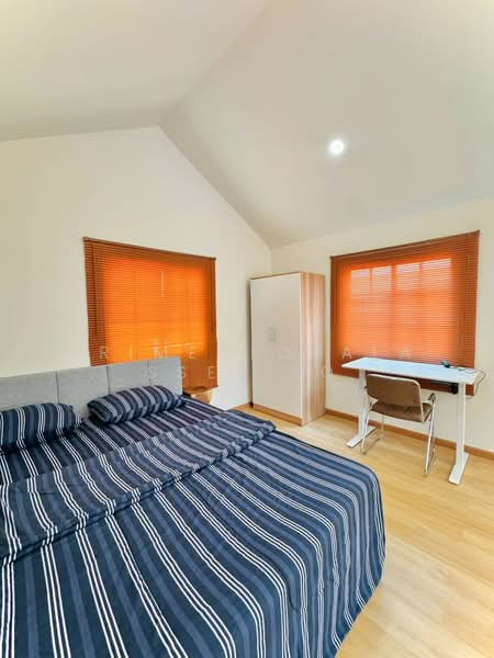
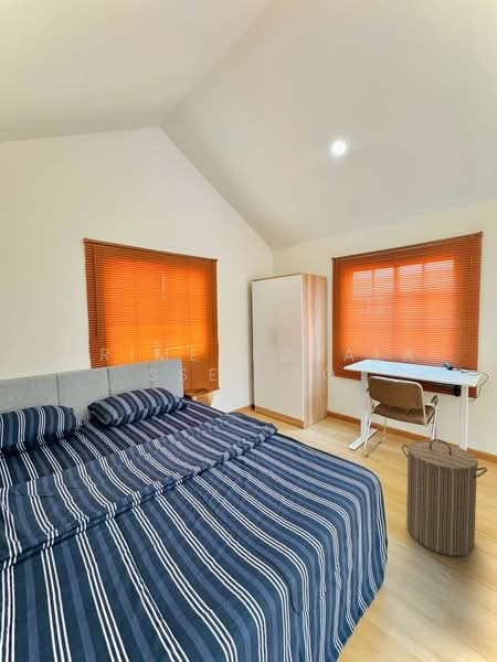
+ laundry hamper [401,438,488,557]
